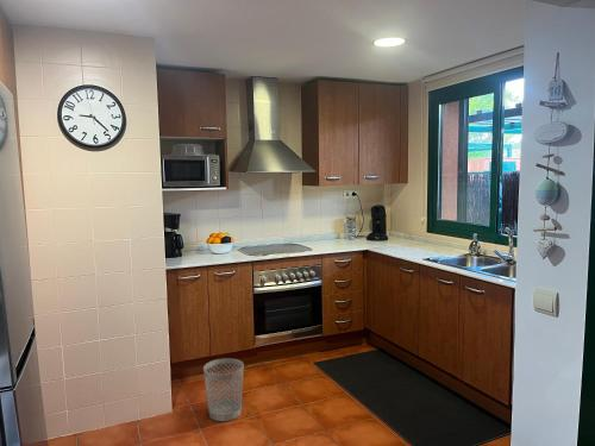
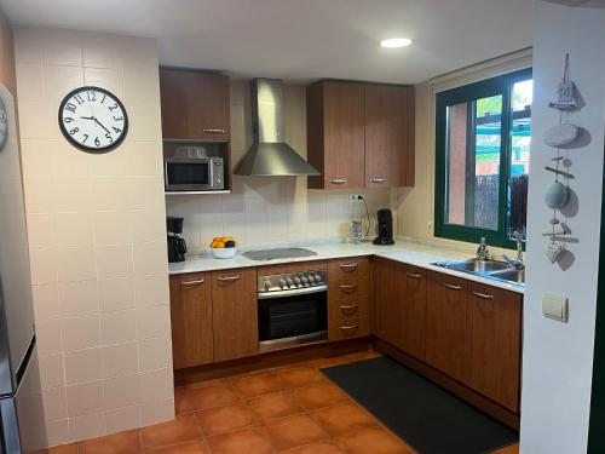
- wastebasket [202,357,245,422]
